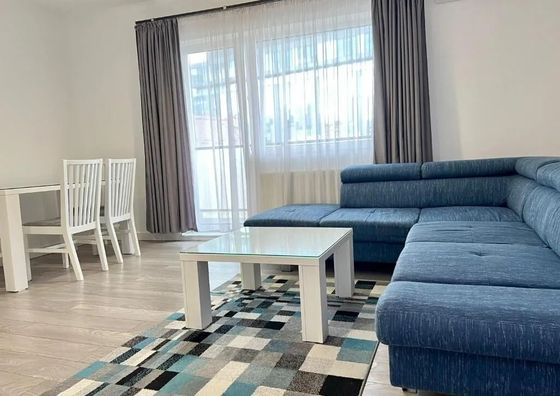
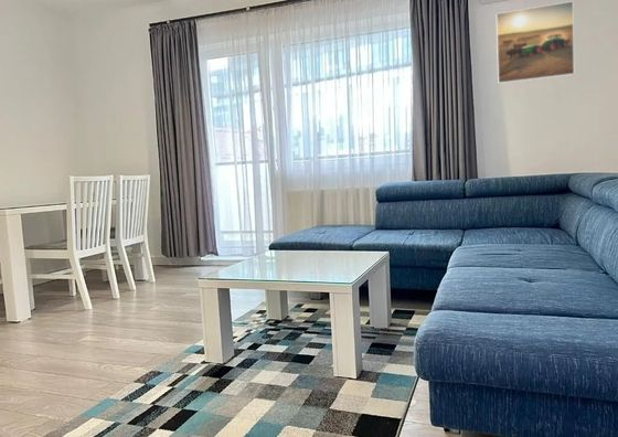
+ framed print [496,0,575,85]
